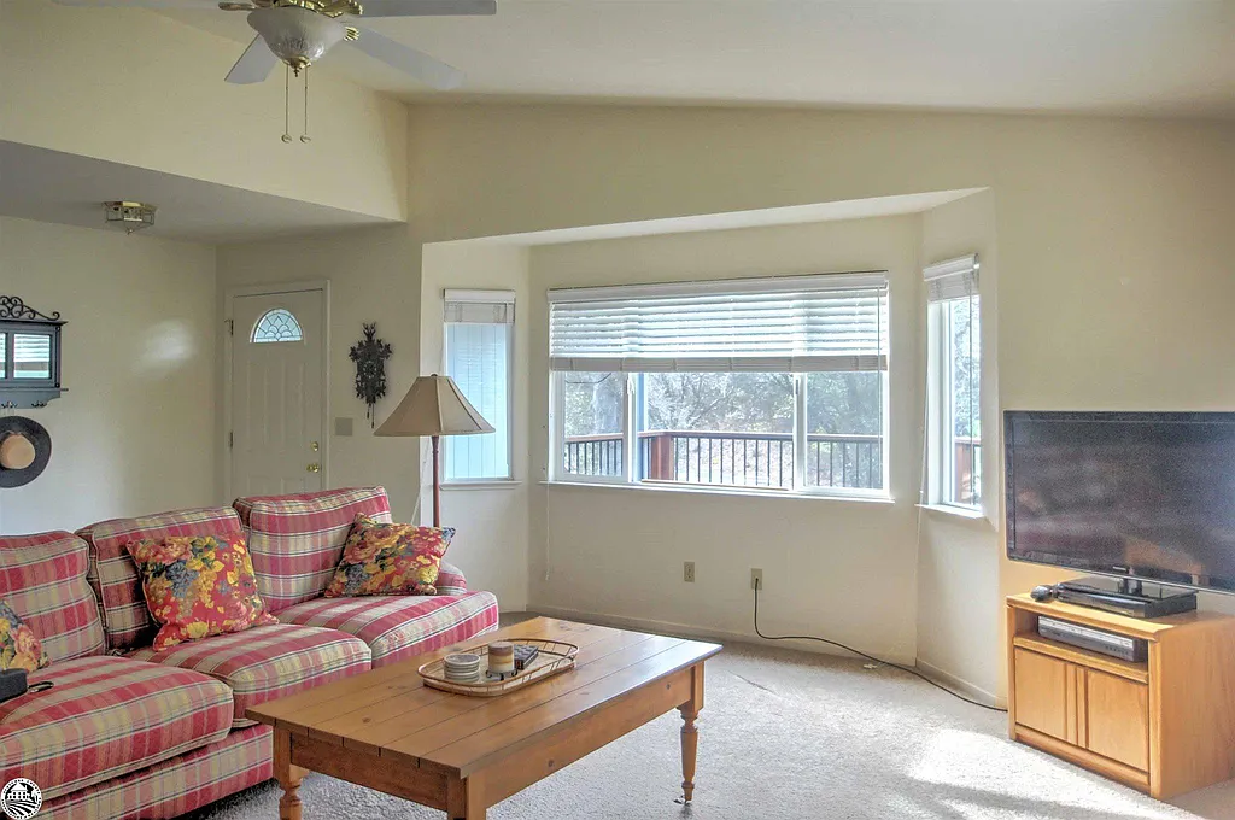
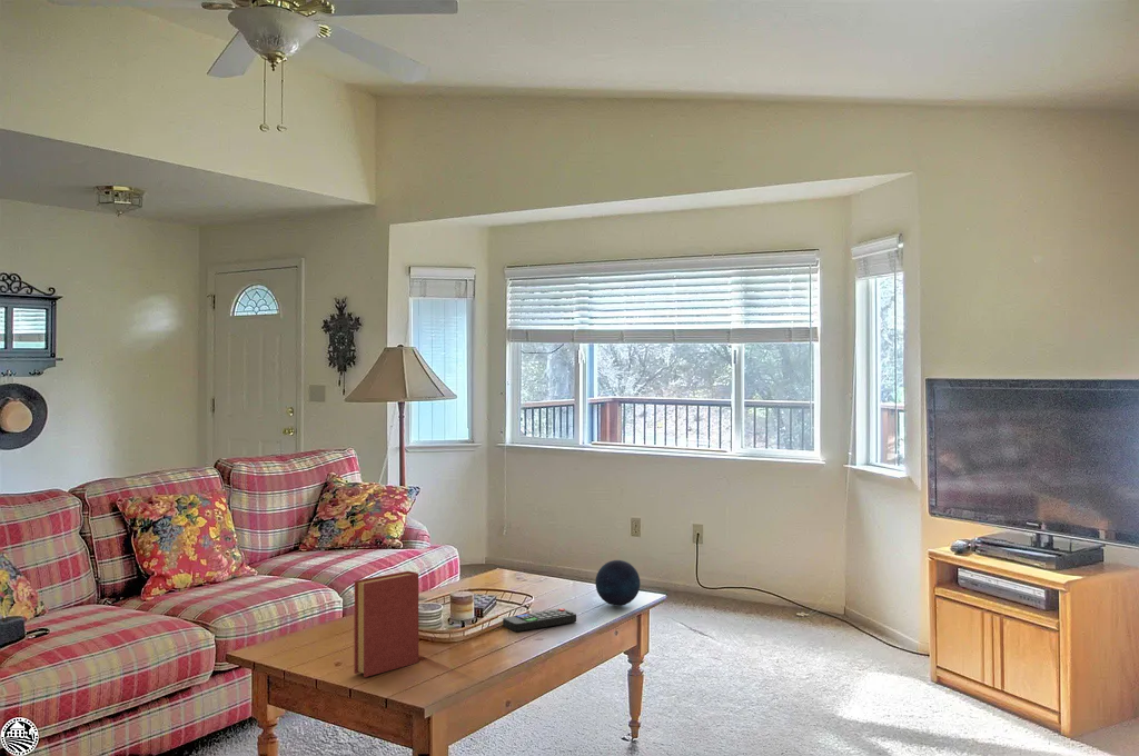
+ remote control [502,607,577,633]
+ book [354,570,419,678]
+ decorative orb [594,559,642,607]
